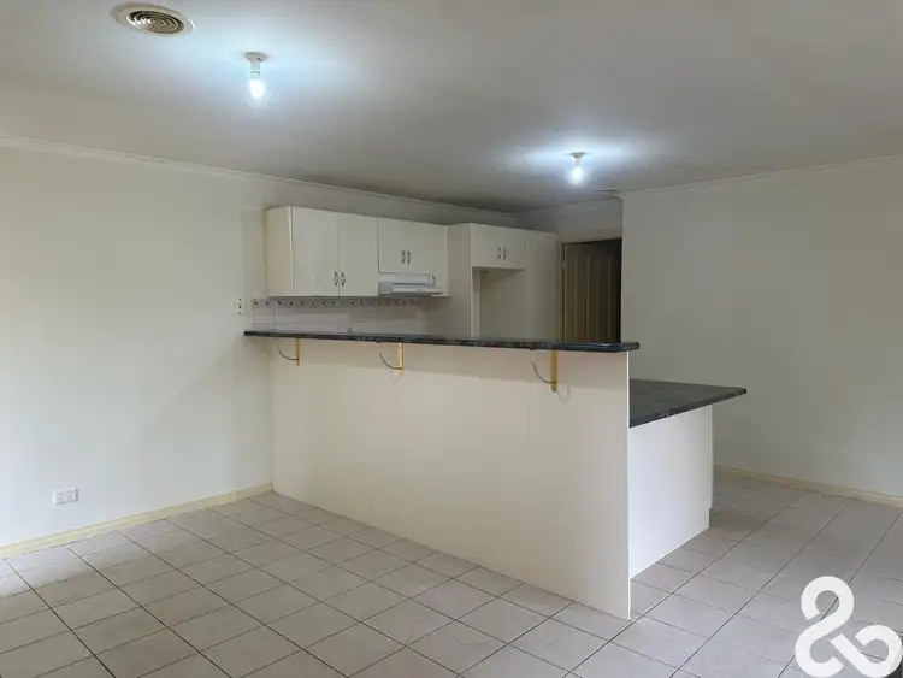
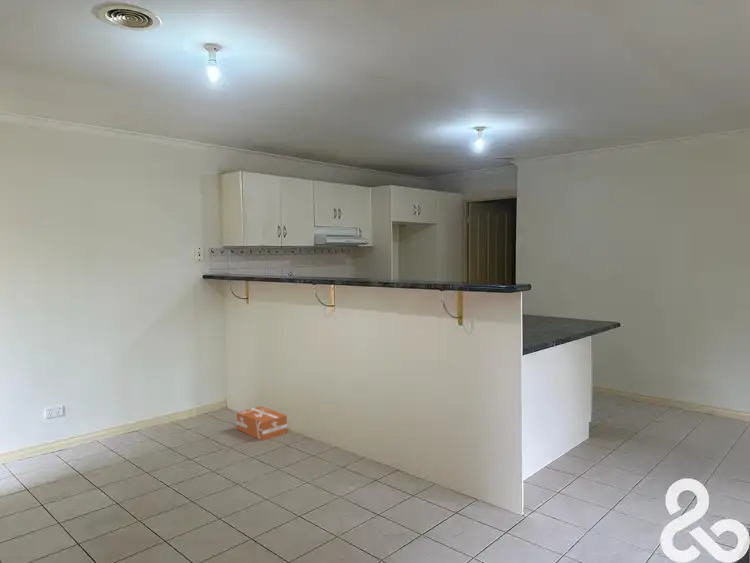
+ cardboard box [236,405,288,441]
